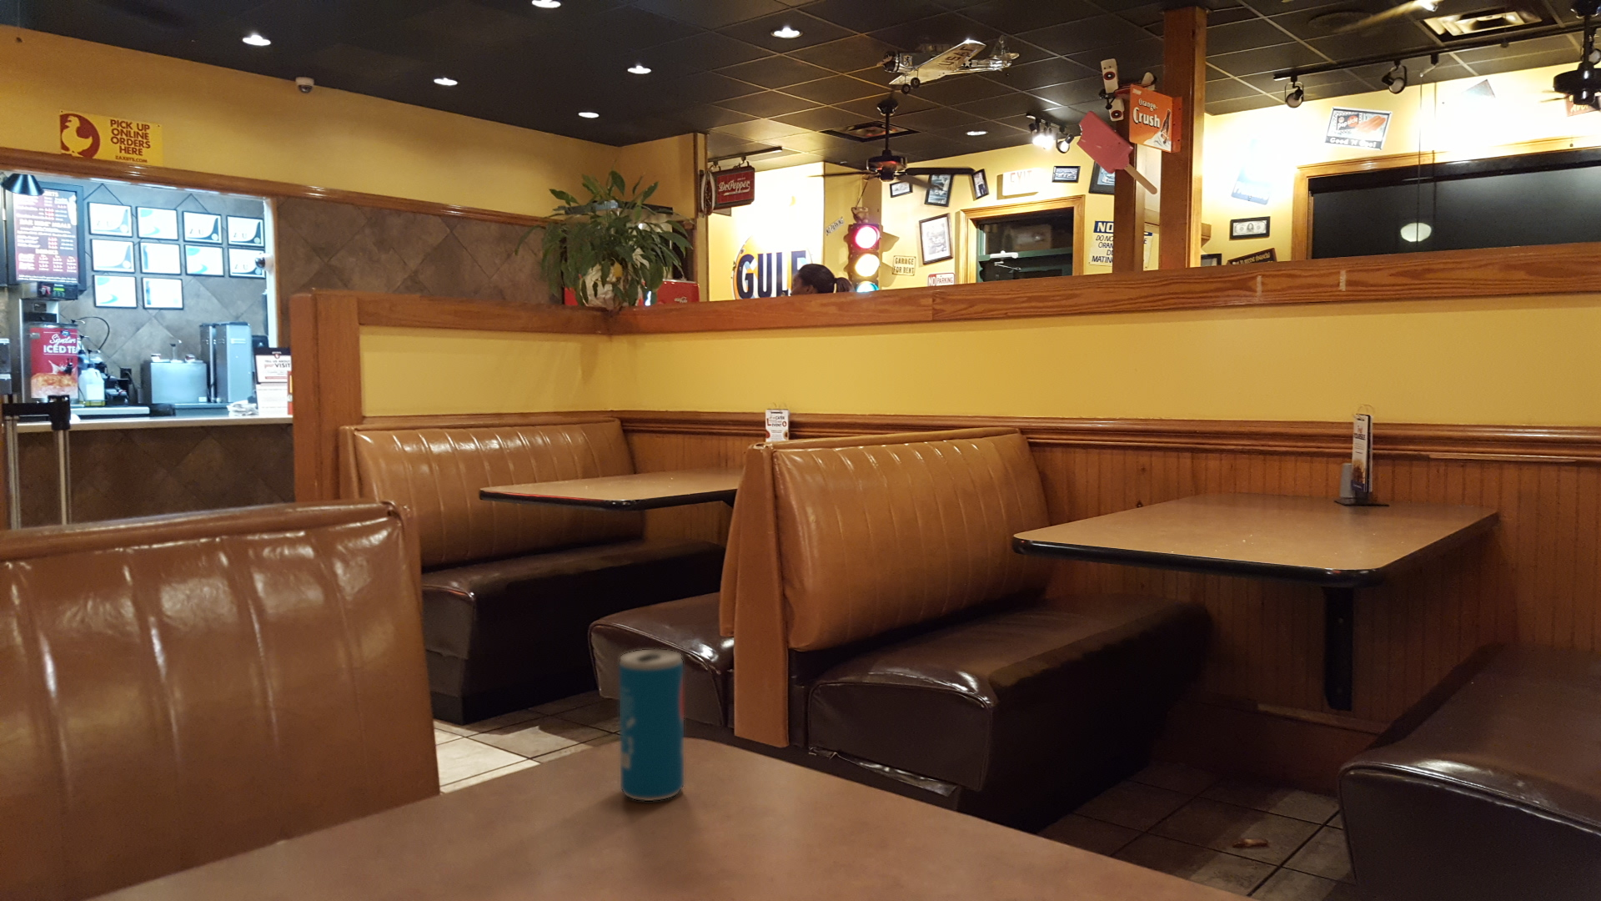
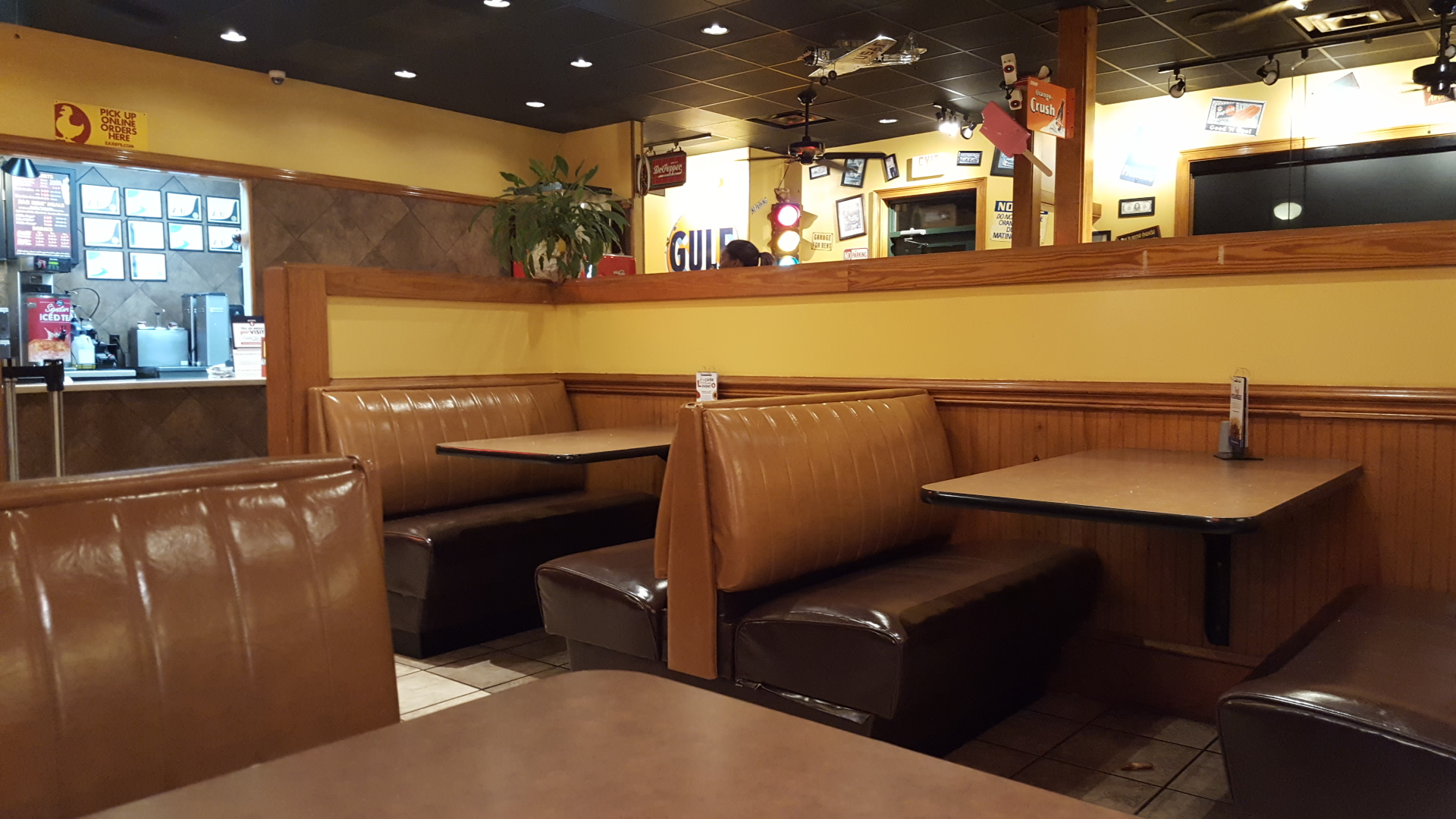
- beverage can [619,649,685,802]
